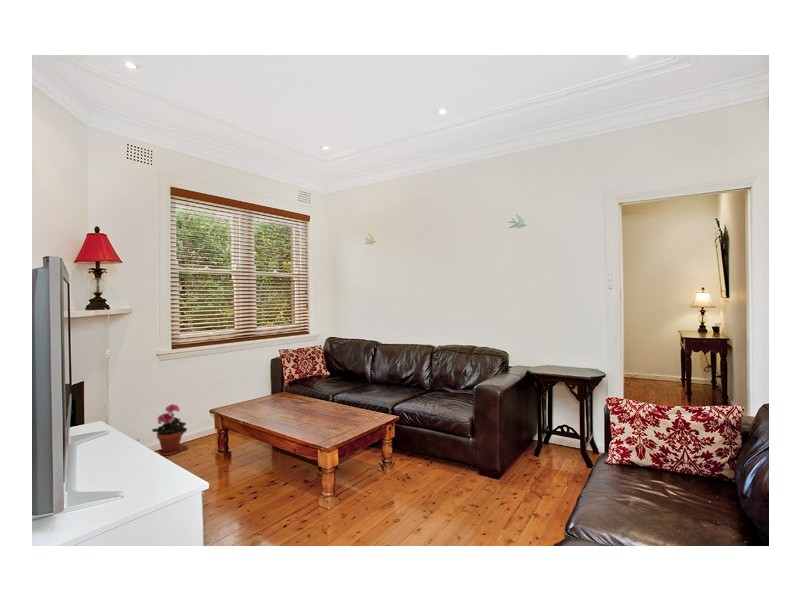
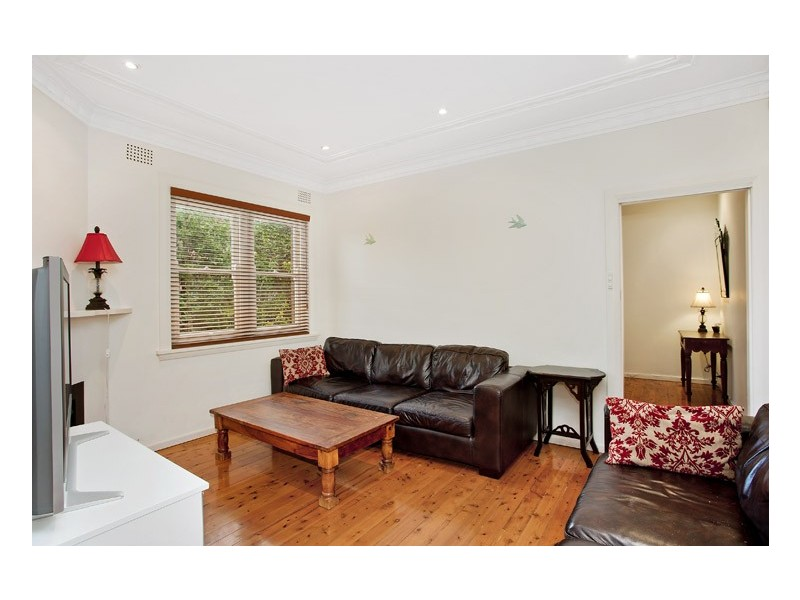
- potted plant [151,403,188,457]
